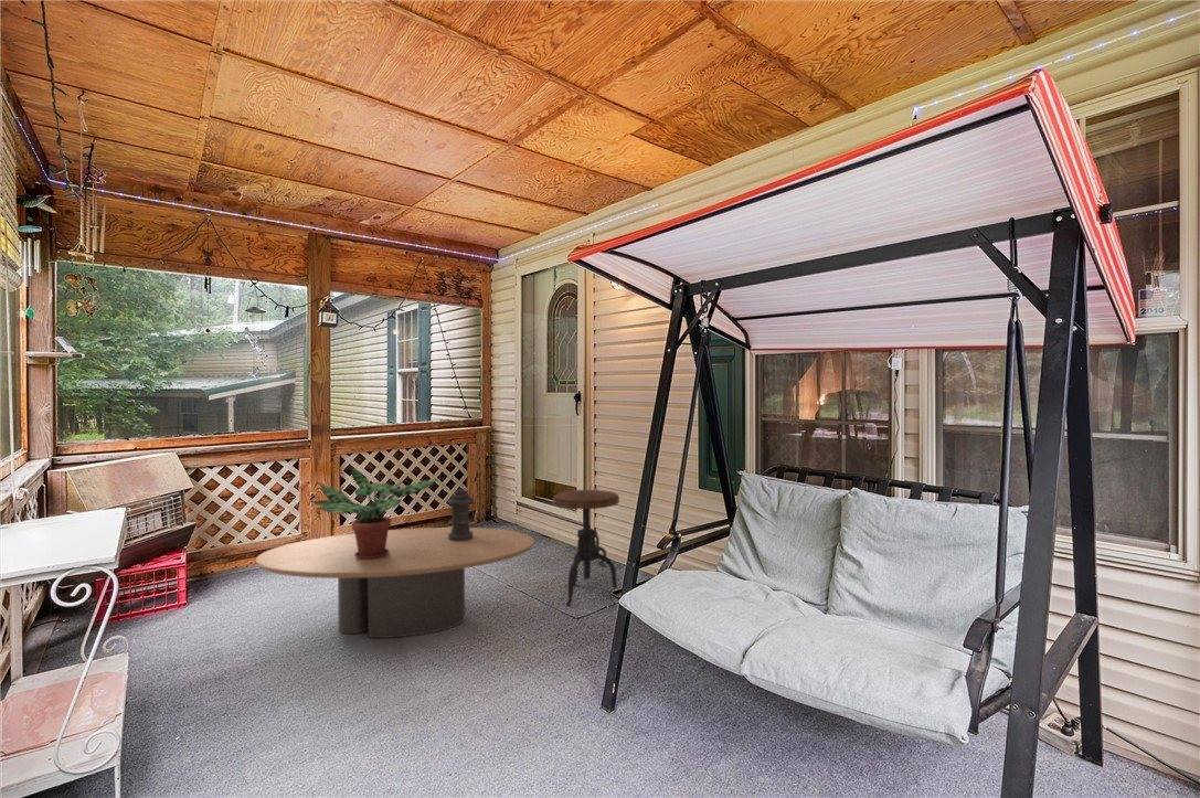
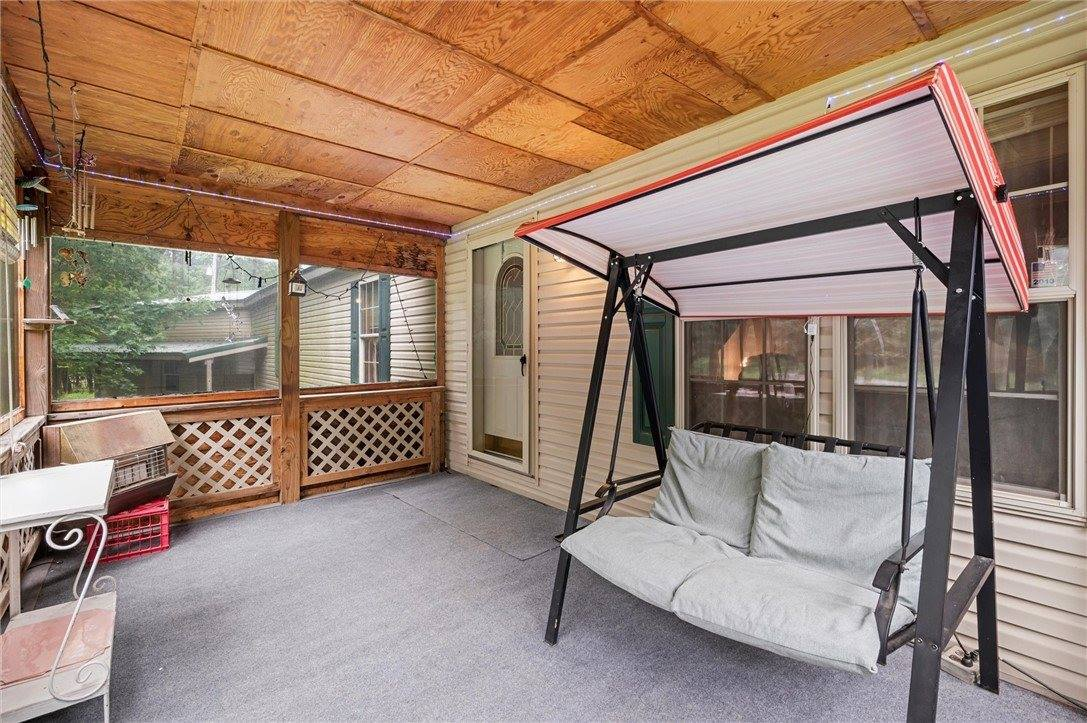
- potted plant [311,465,440,560]
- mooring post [445,488,476,541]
- coffee table [255,526,535,639]
- side table [552,489,620,607]
